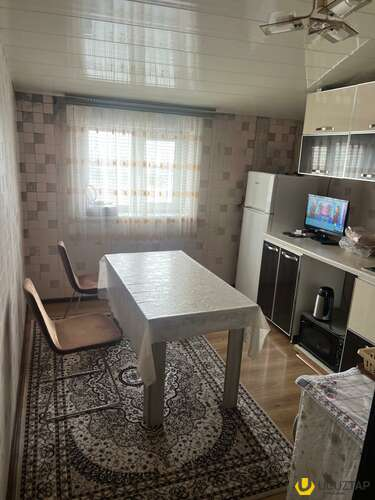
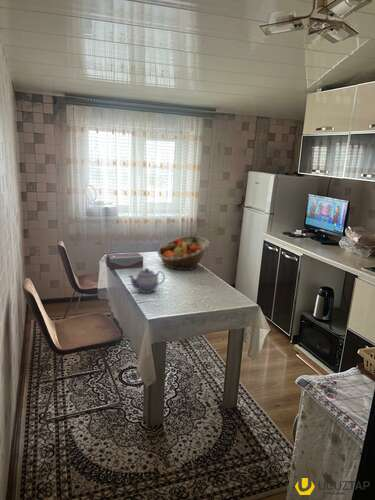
+ tissue box [105,252,144,270]
+ teapot [127,267,166,294]
+ fruit basket [156,235,211,271]
